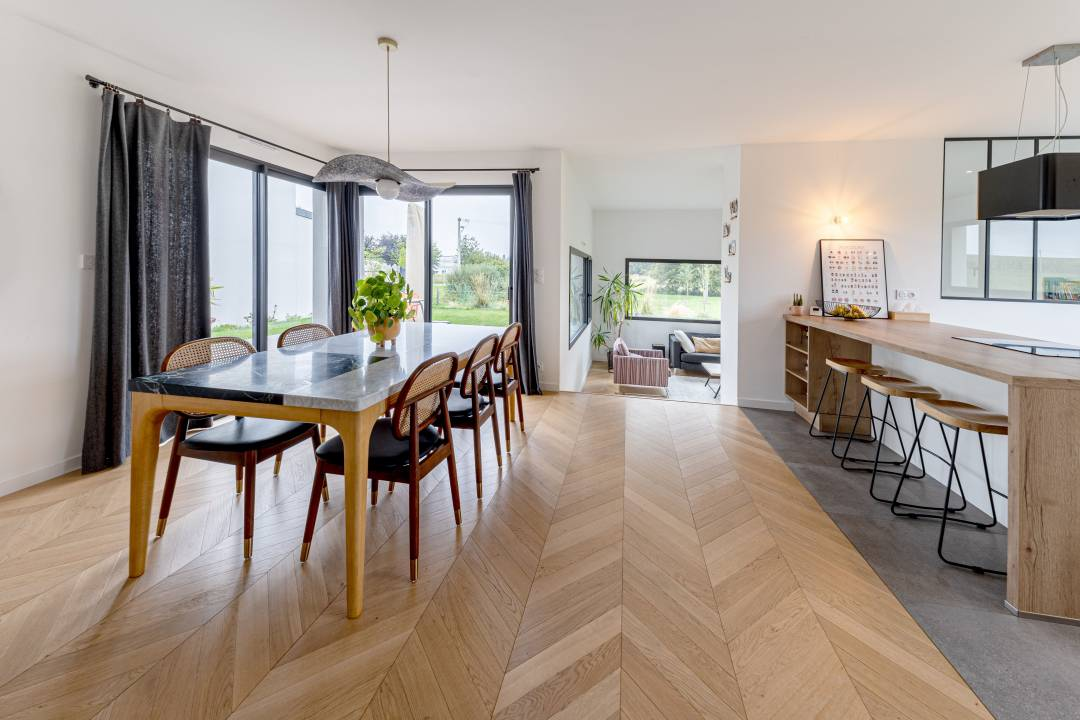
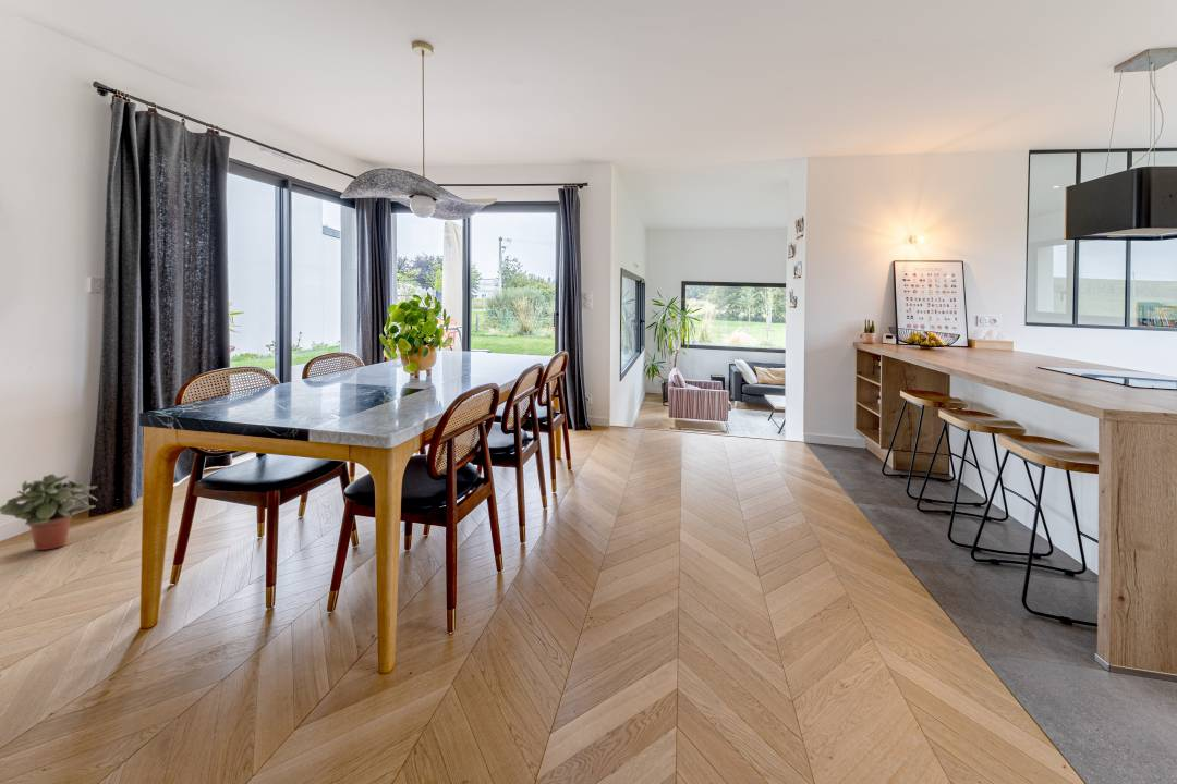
+ potted plant [0,473,99,551]
